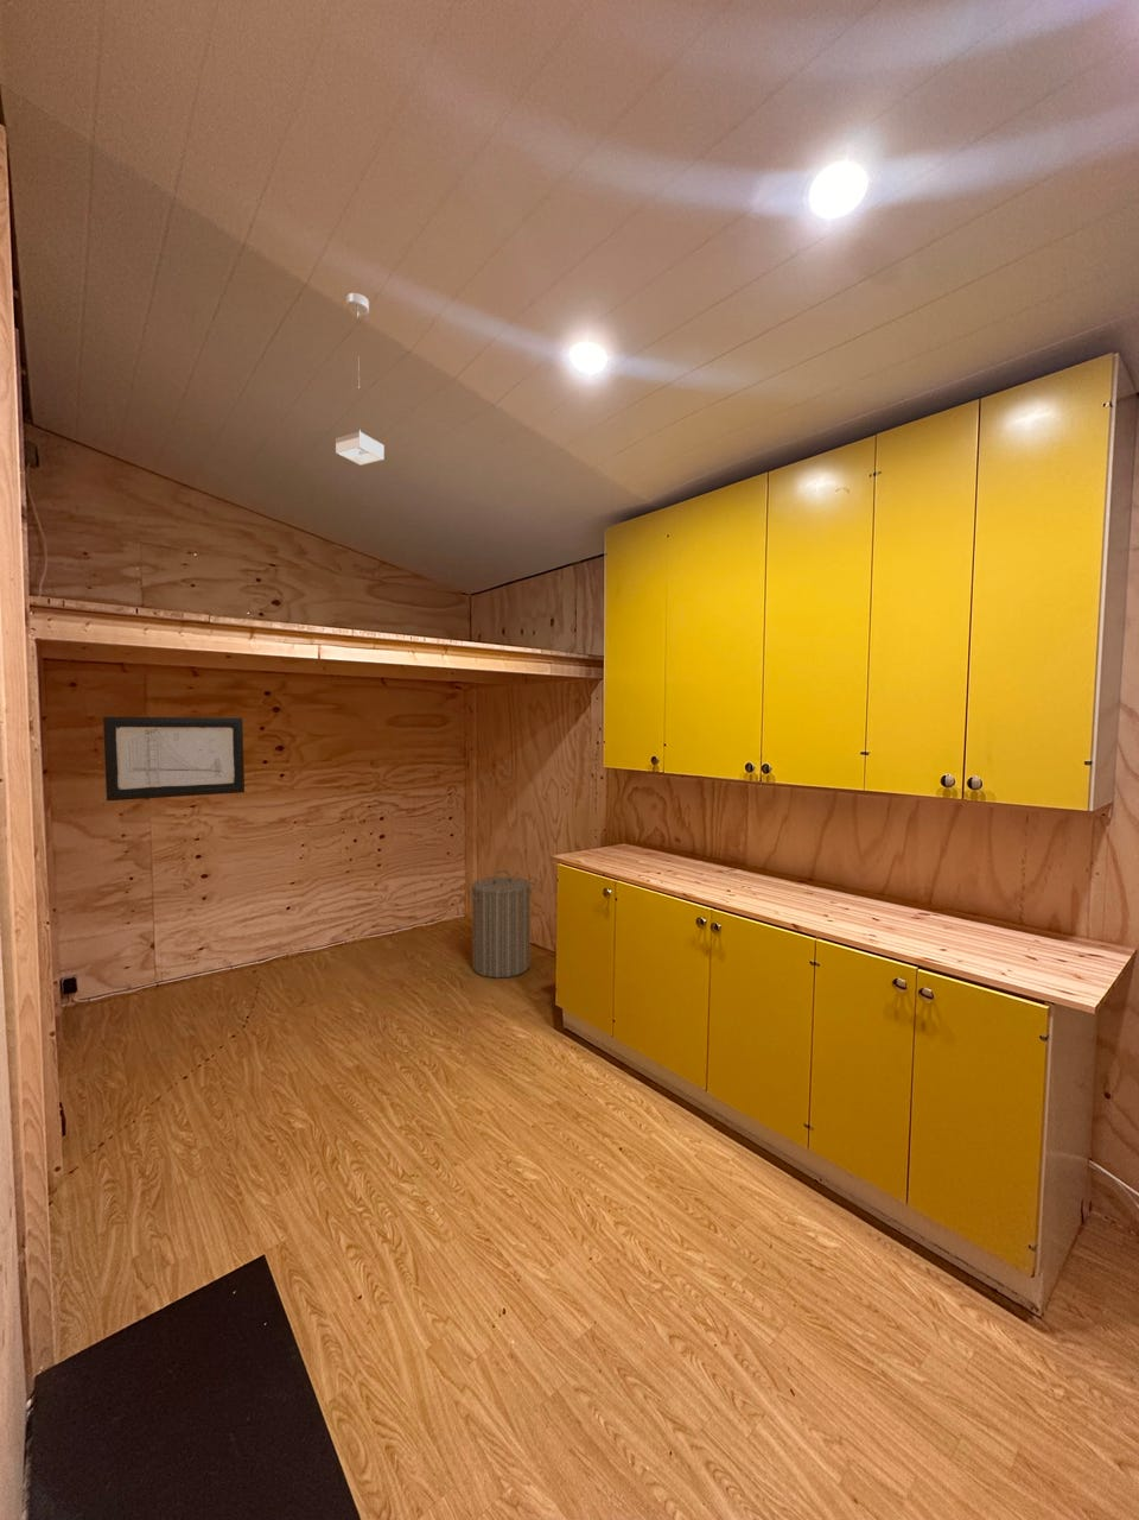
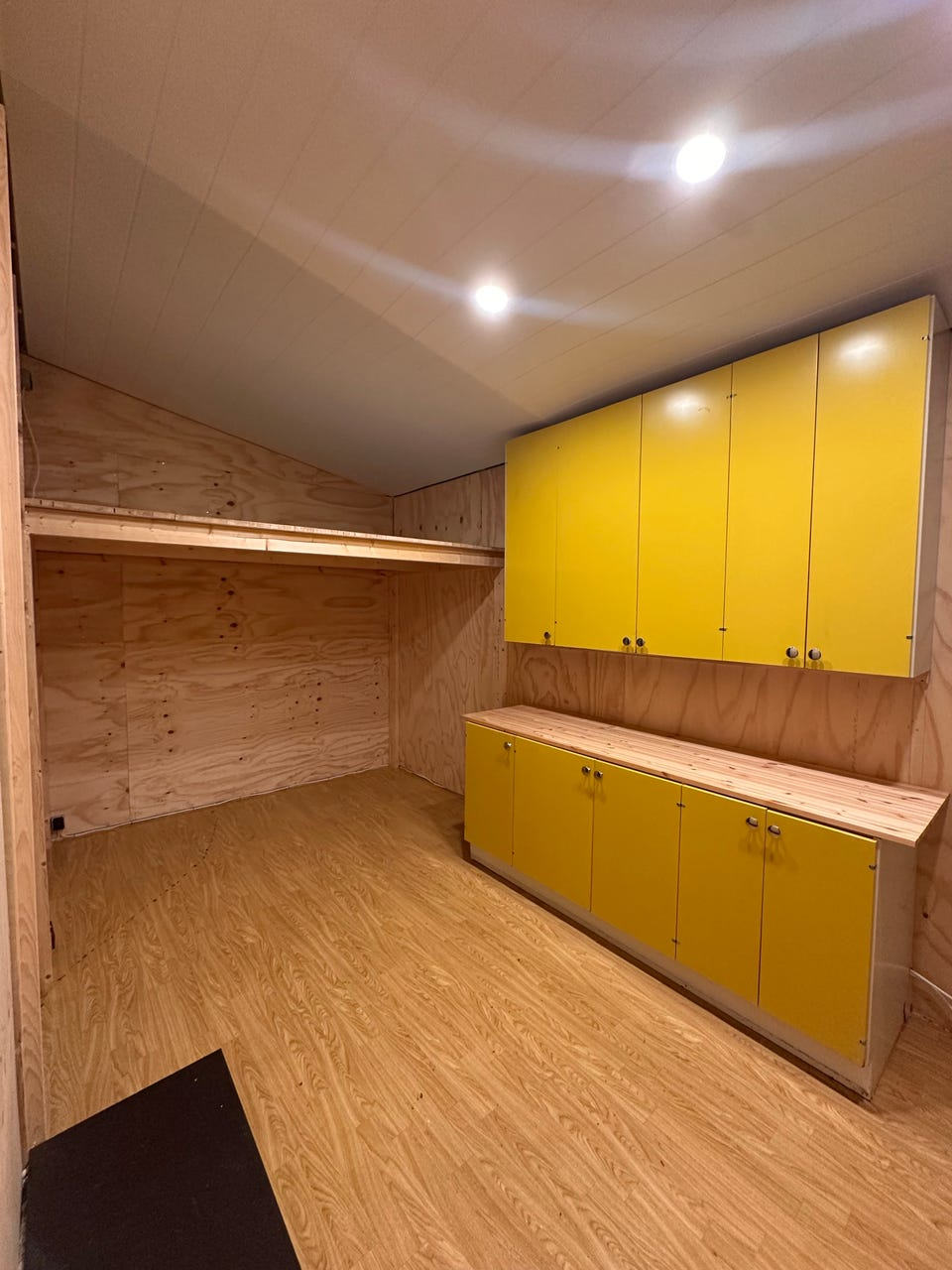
- laundry hamper [465,869,536,980]
- wall art [102,716,245,802]
- pendant lamp [335,292,385,467]
